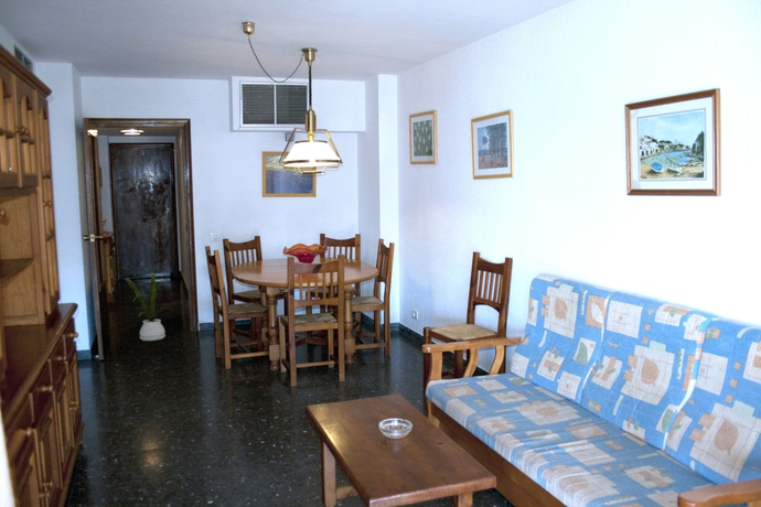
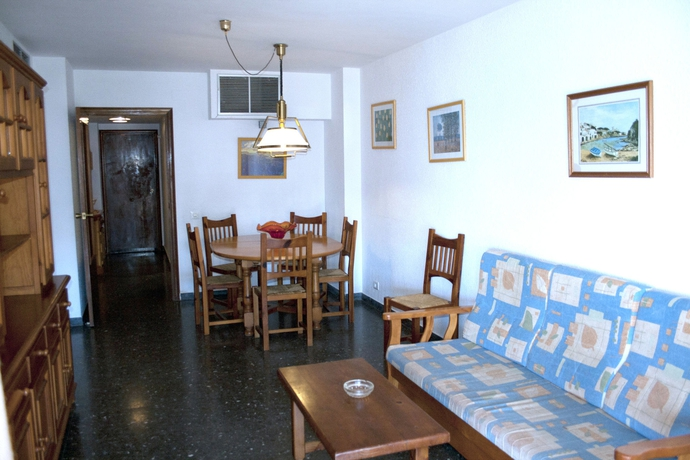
- house plant [119,266,174,342]
